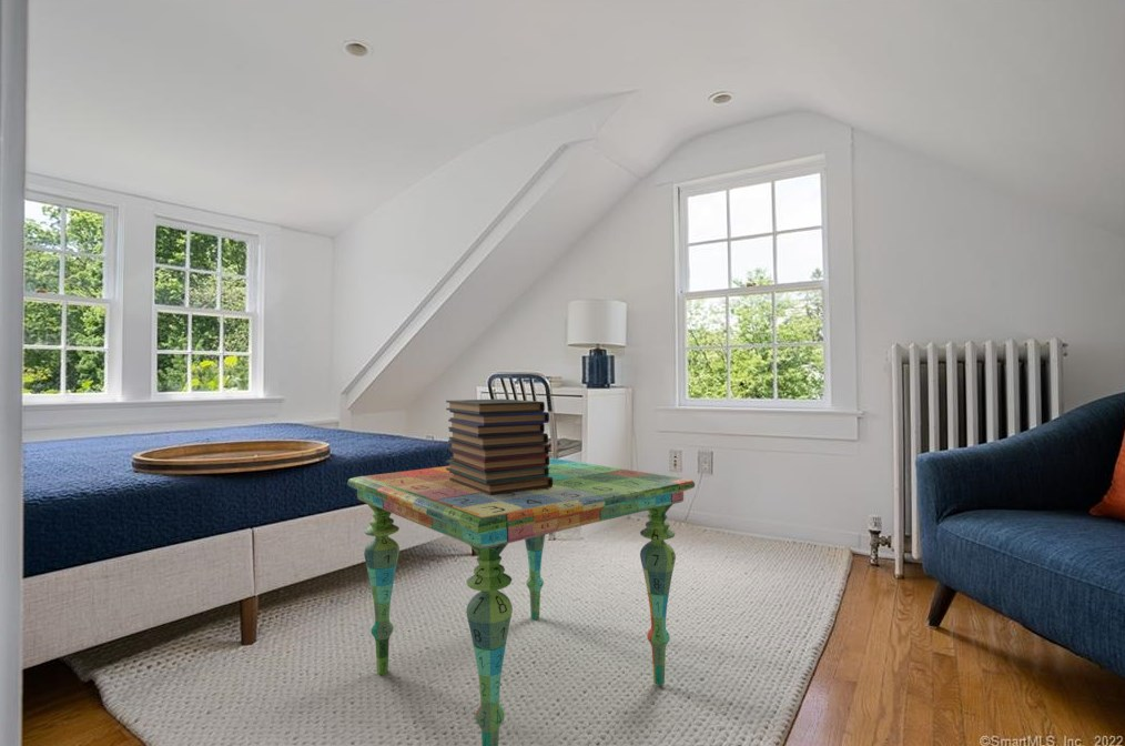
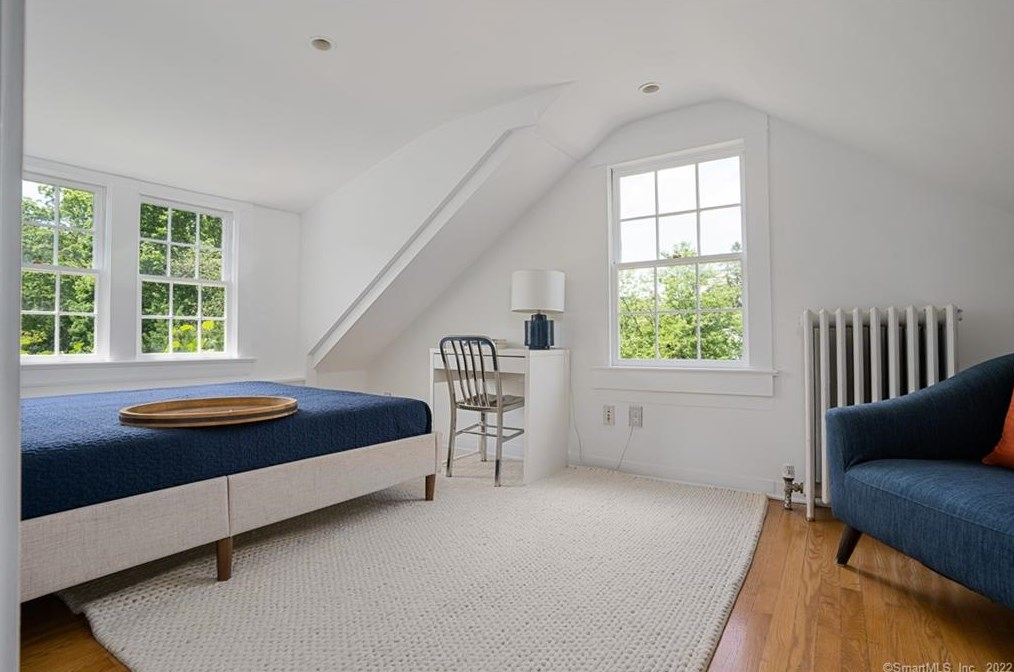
- side table [346,456,696,746]
- book stack [445,397,553,495]
